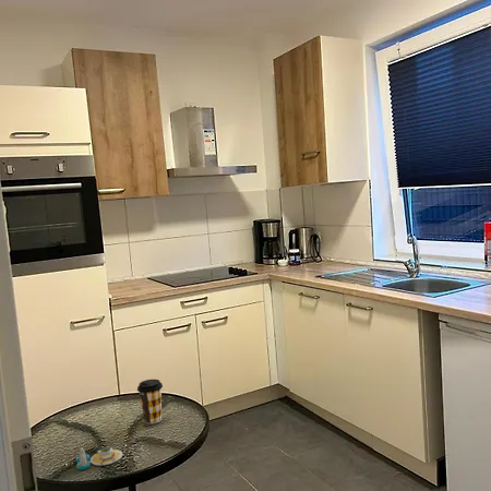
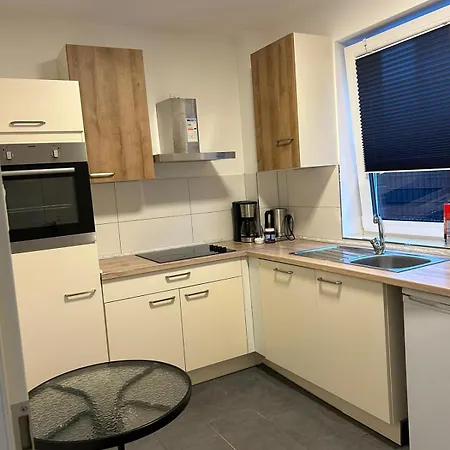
- salt and pepper shaker set [75,446,123,470]
- coffee cup [136,379,164,424]
